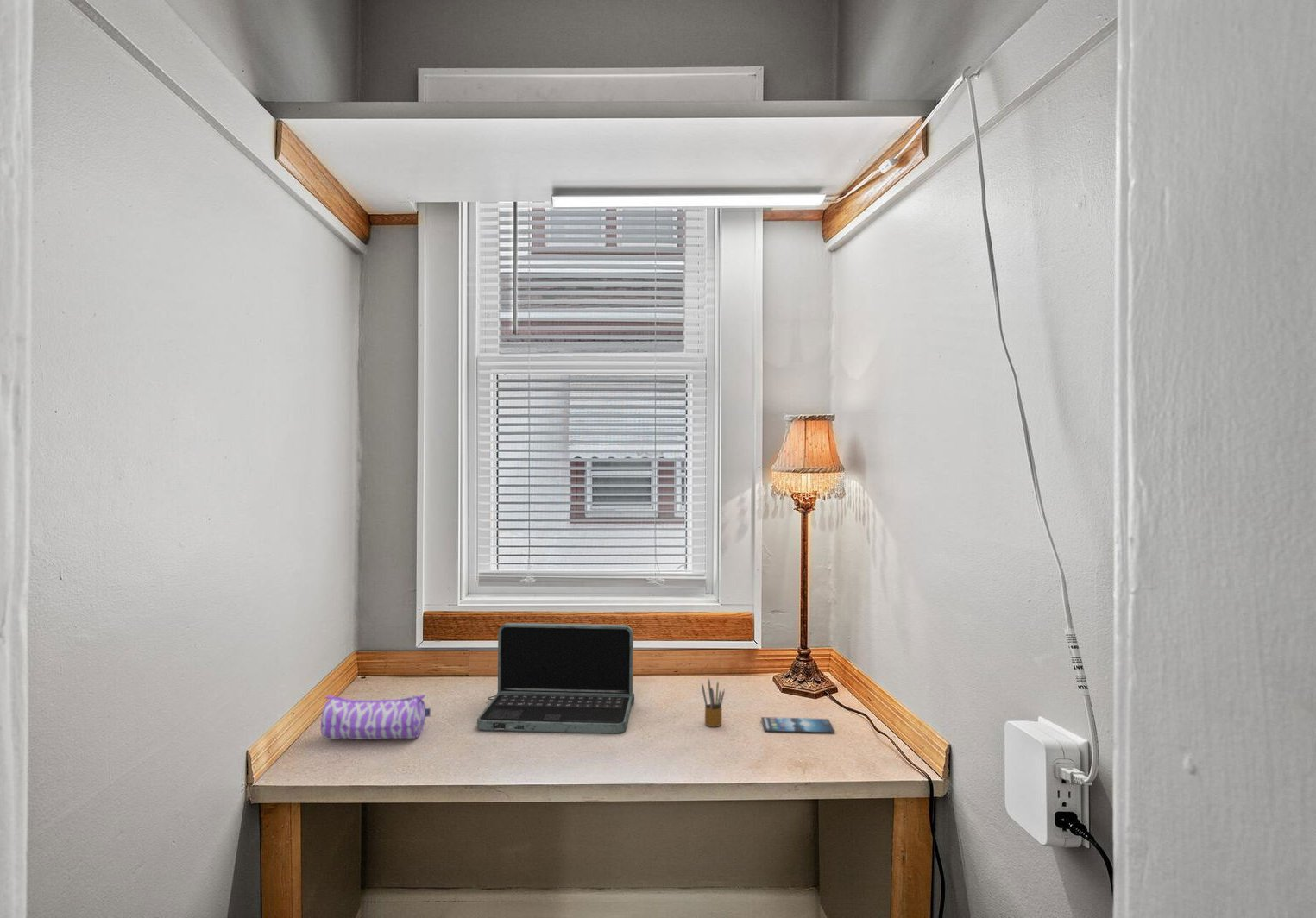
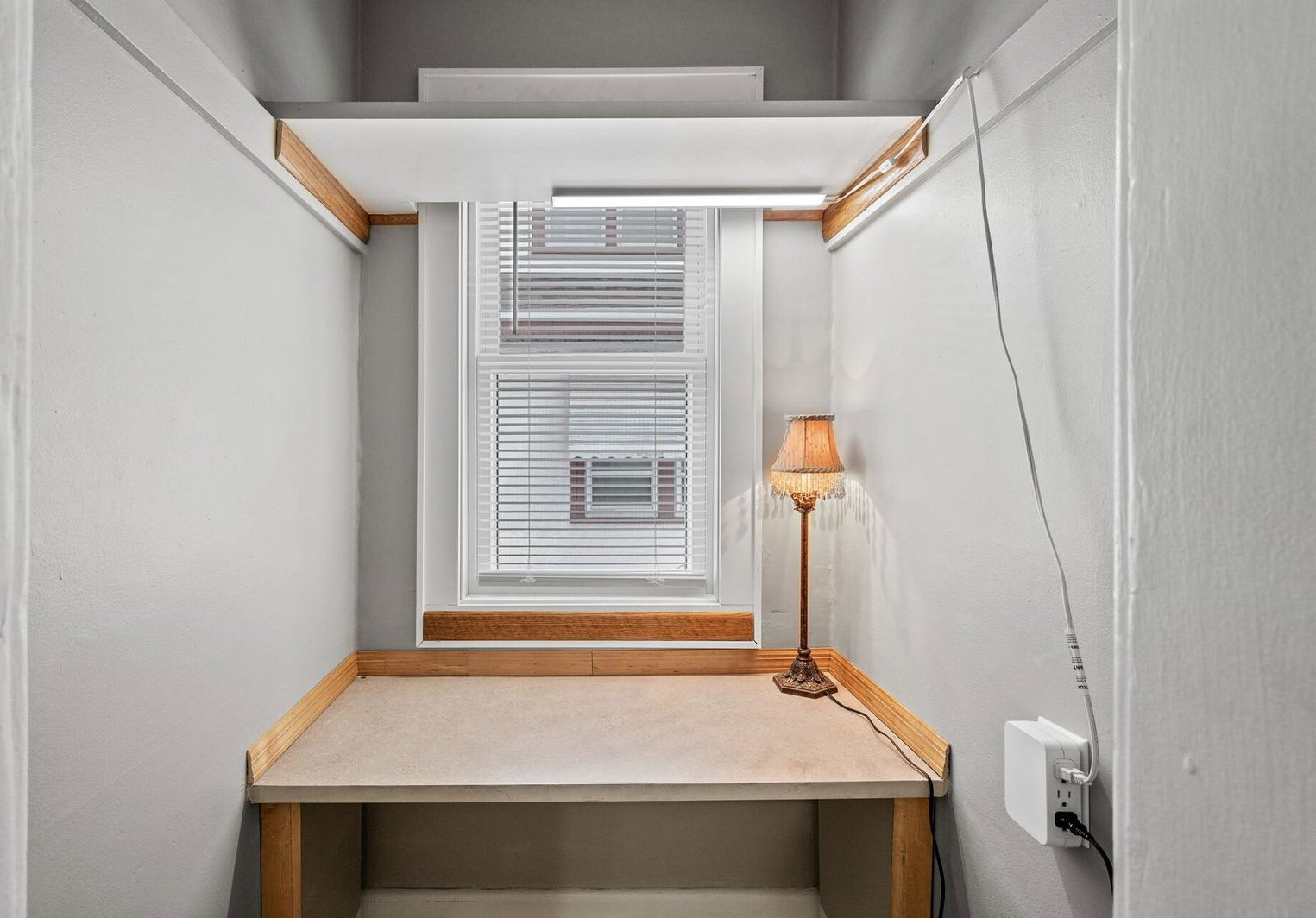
- smartphone [760,716,835,733]
- laptop [476,622,635,734]
- pencil box [701,677,725,727]
- pencil case [320,693,431,740]
